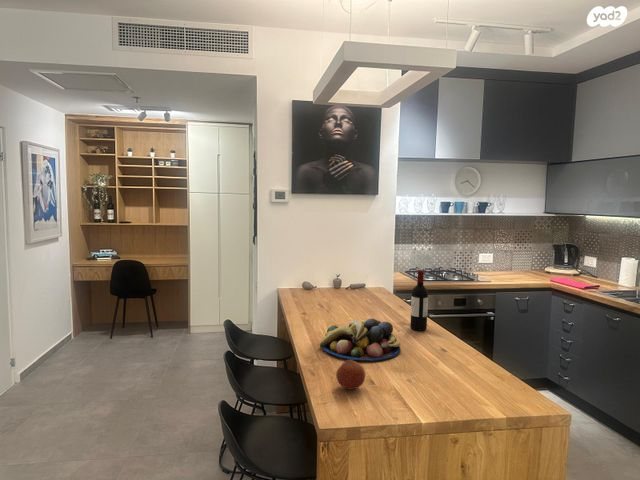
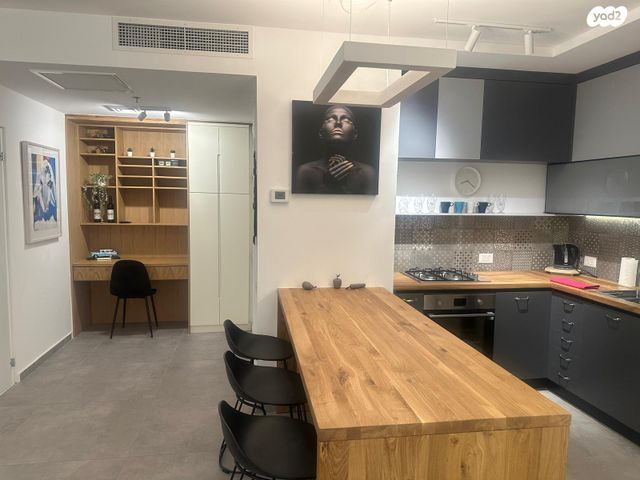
- wine bottle [409,269,429,331]
- fruit bowl [319,318,401,362]
- fruit [335,359,366,390]
